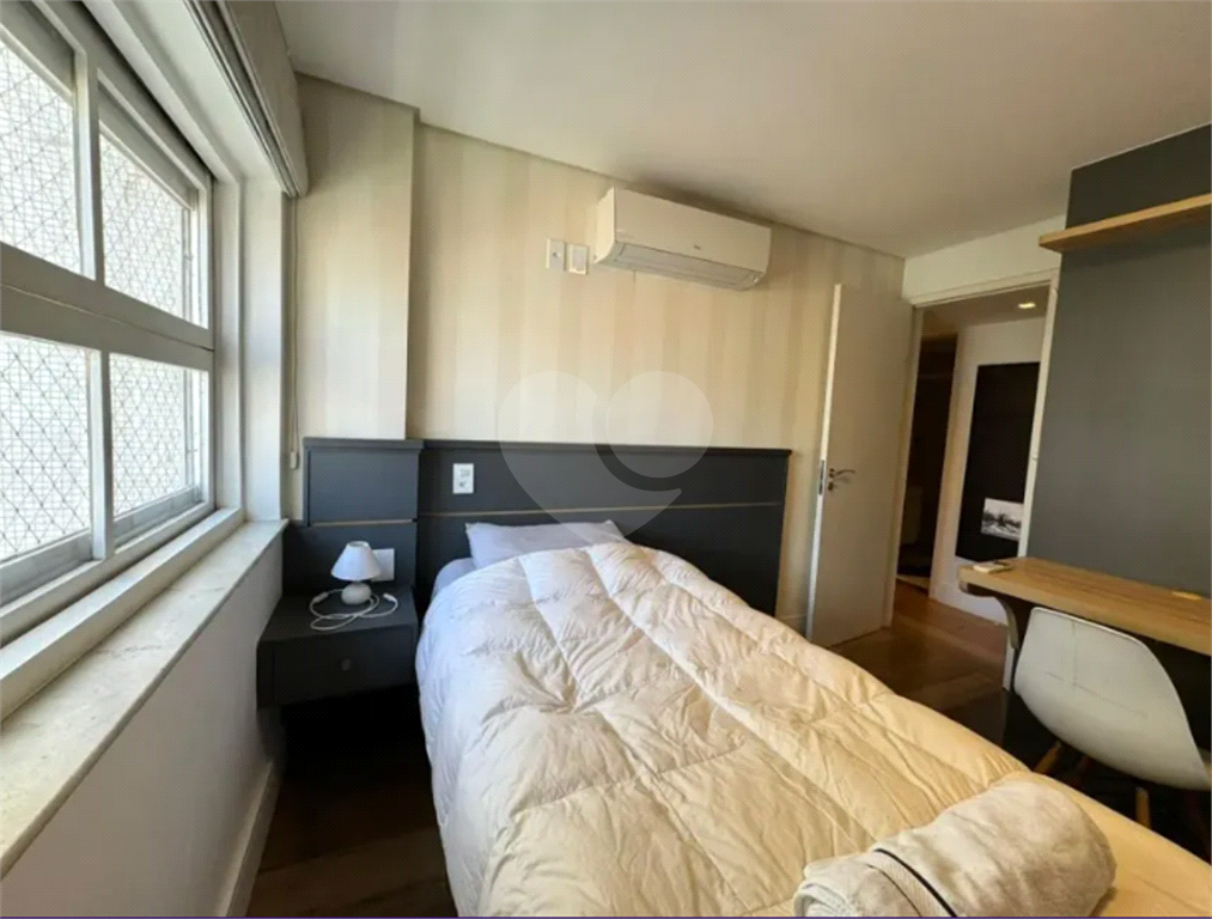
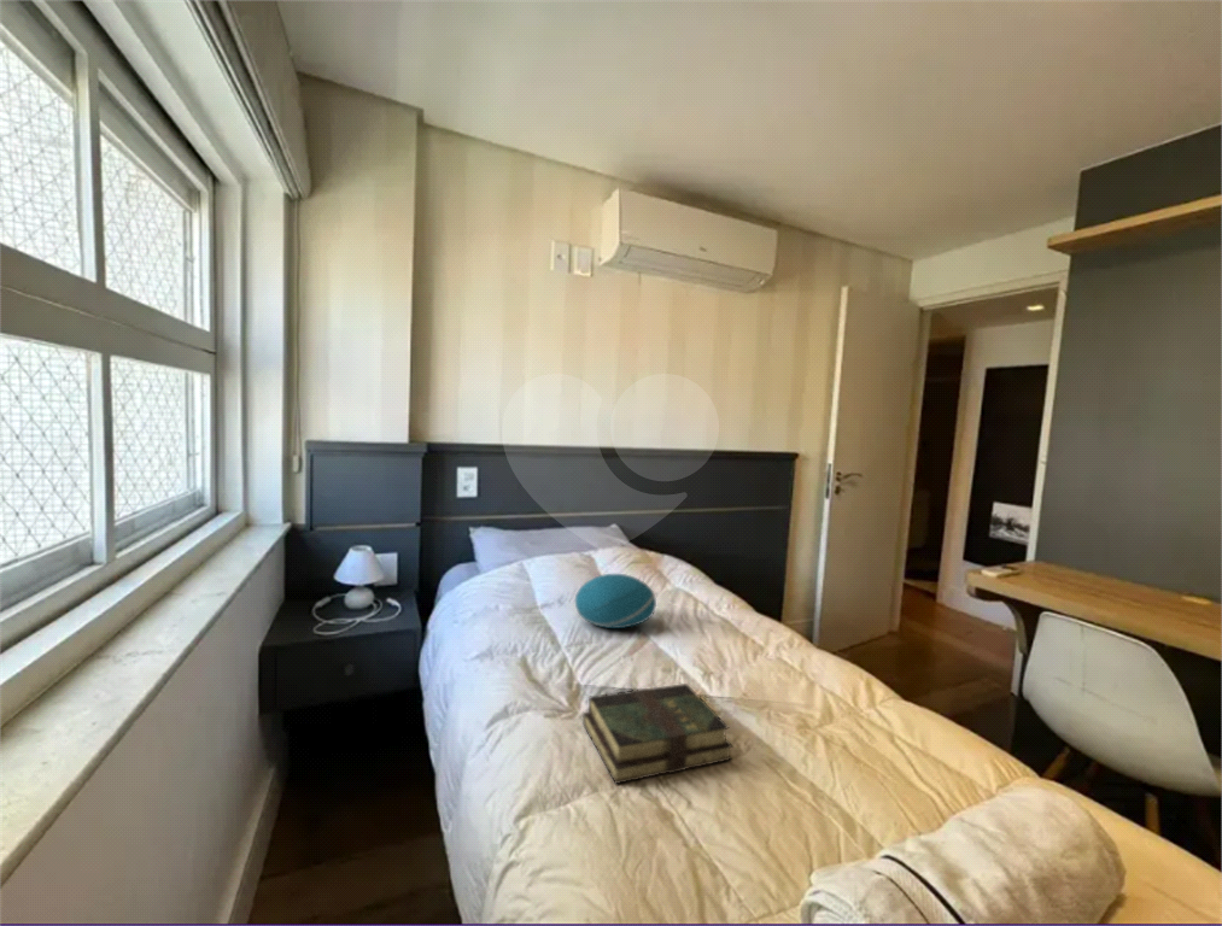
+ cushion [574,573,657,629]
+ book [581,682,735,785]
